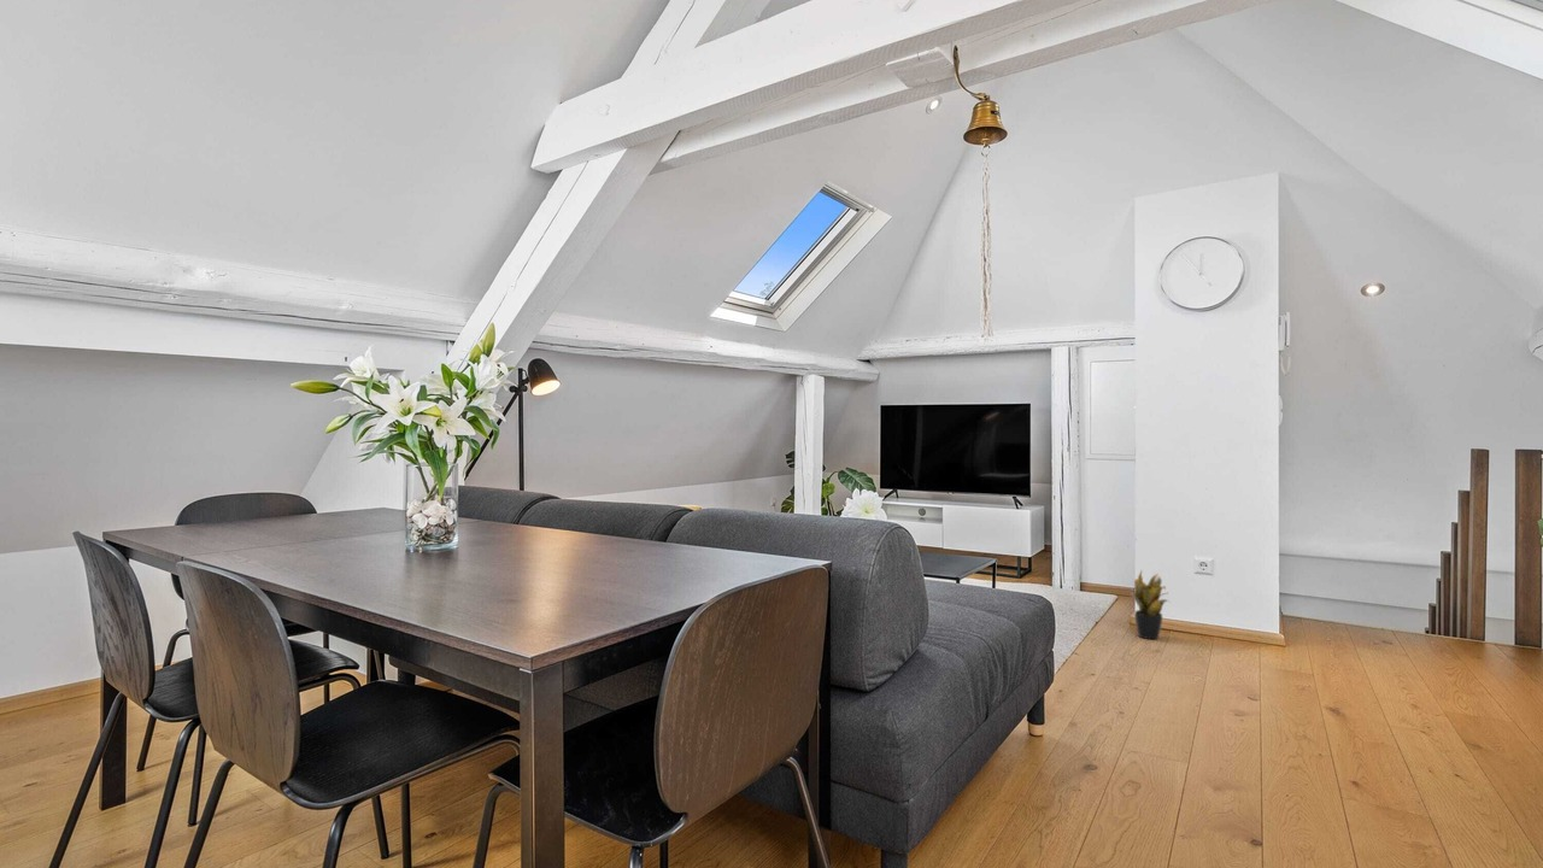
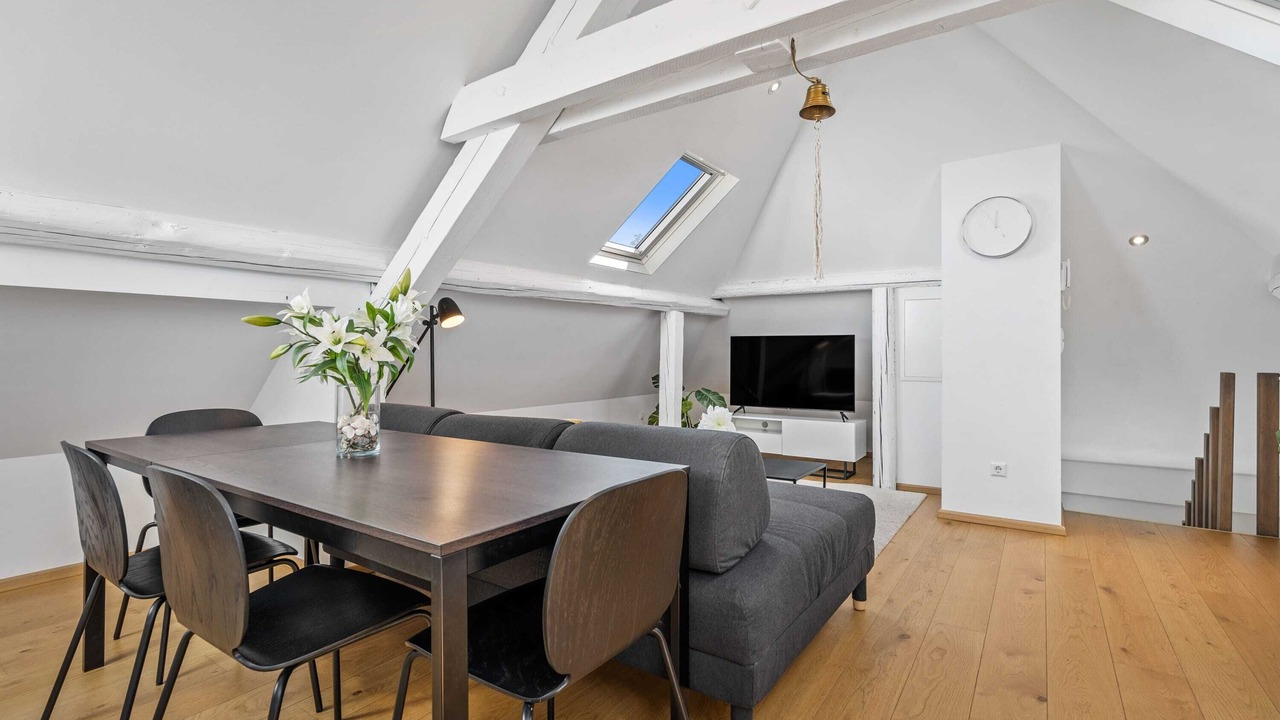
- potted plant [1131,570,1171,640]
